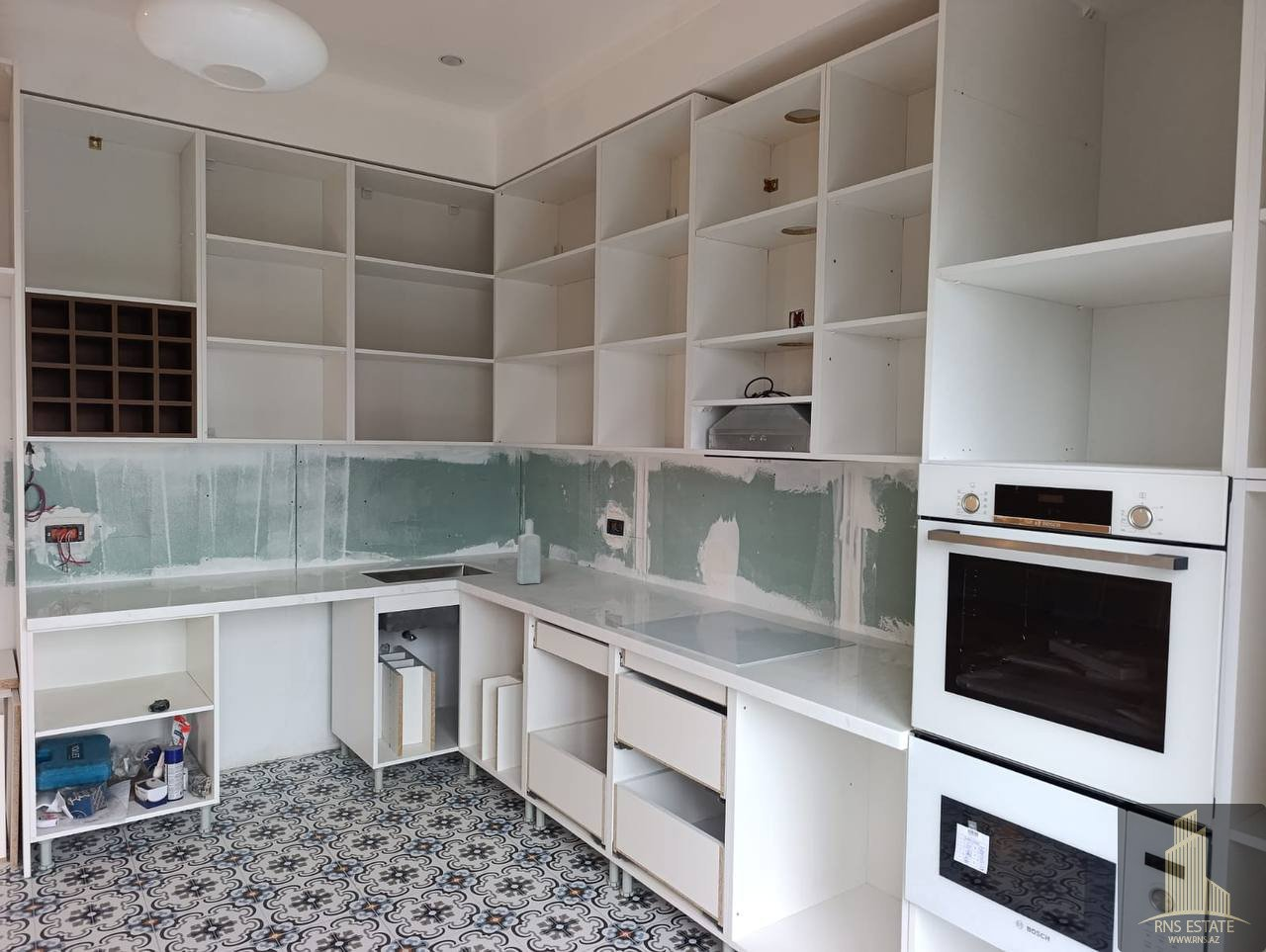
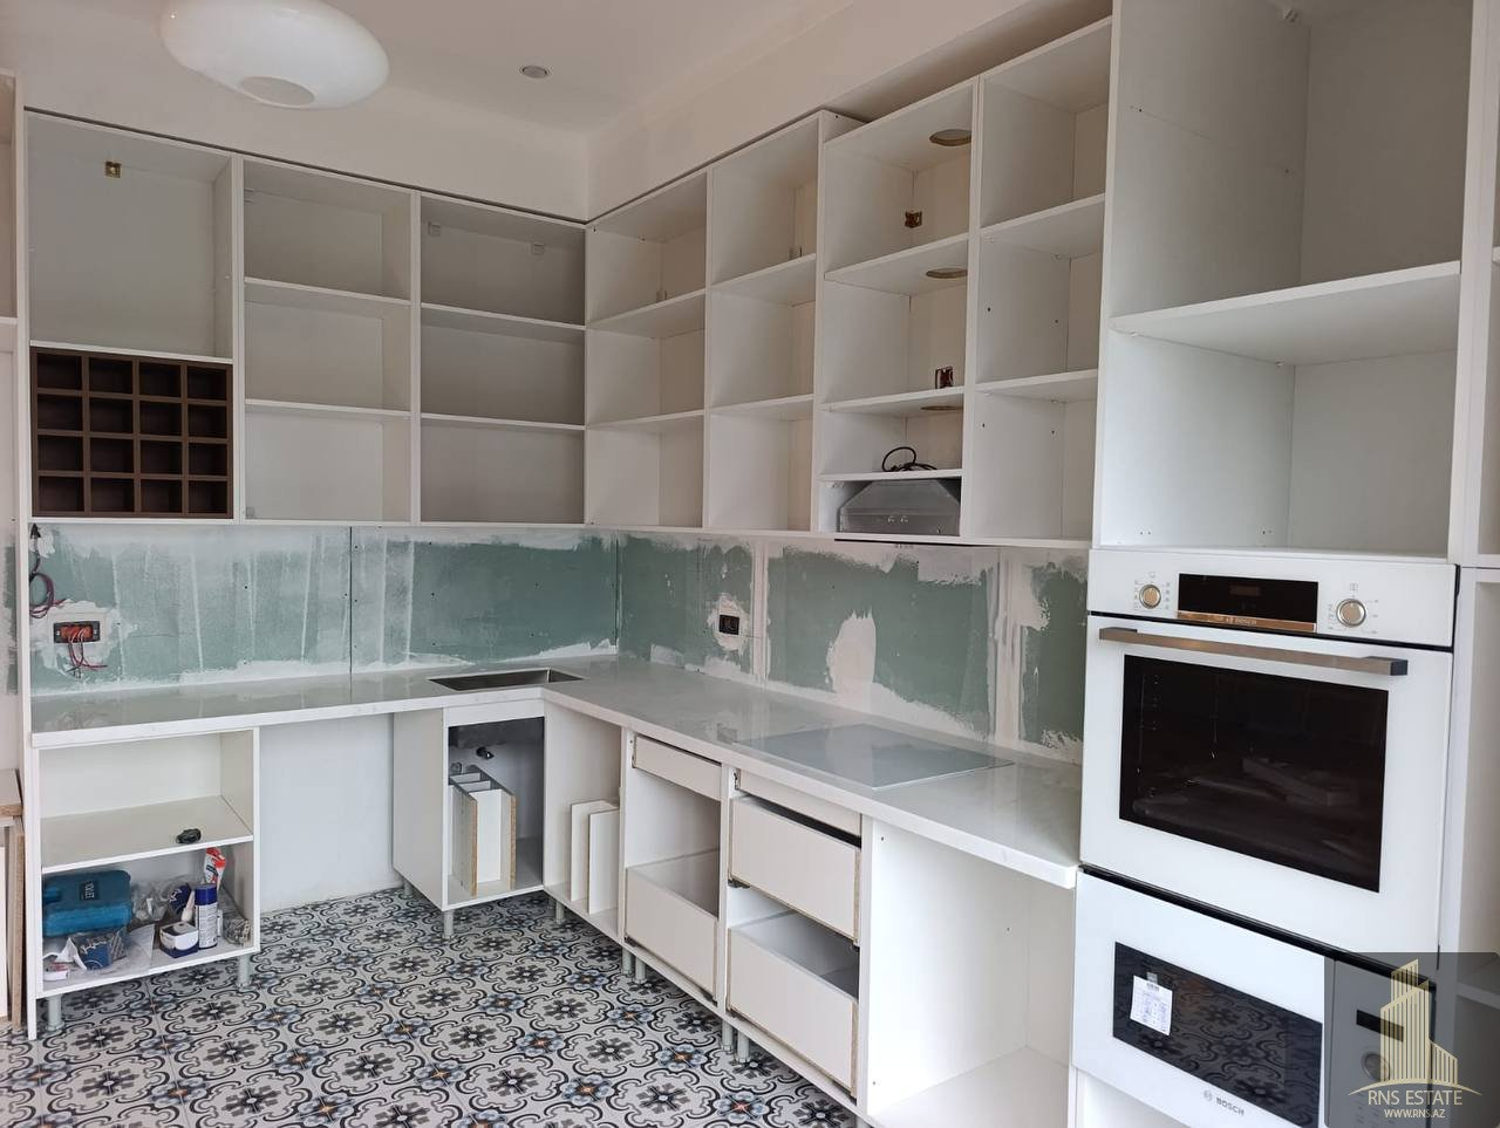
- bottle [516,518,542,585]
